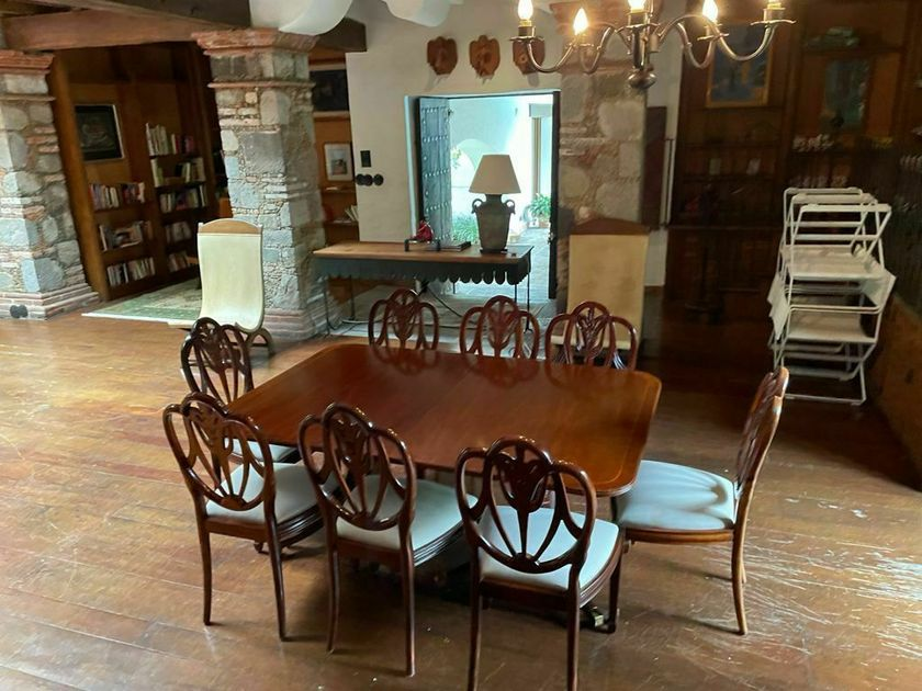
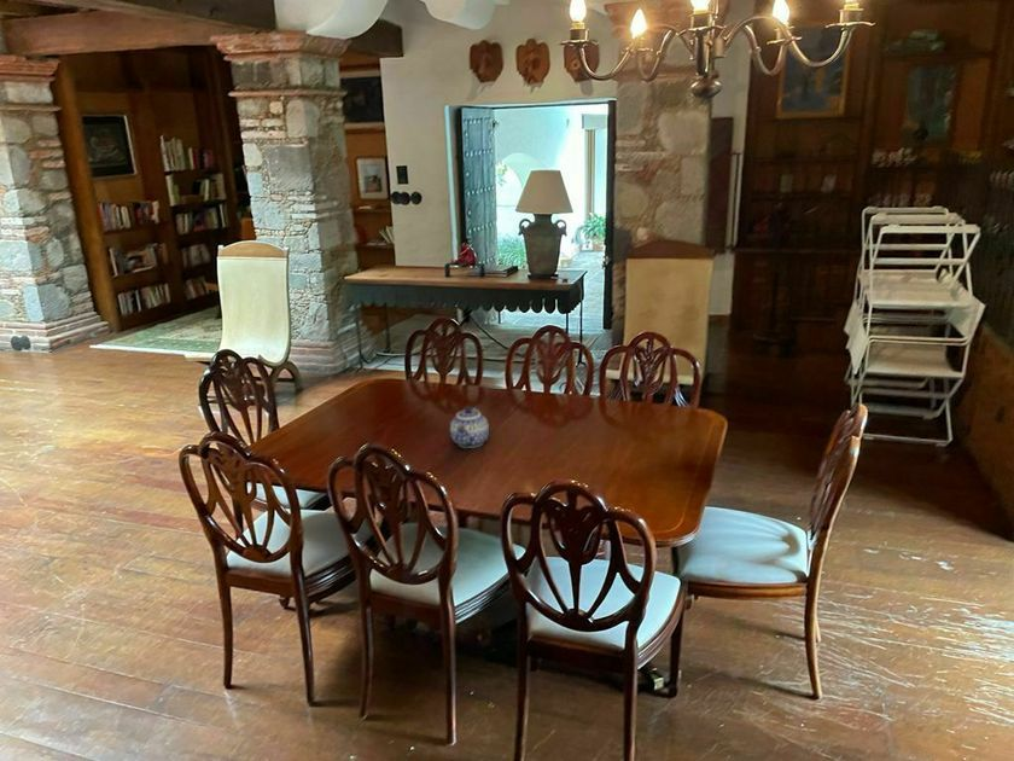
+ teapot [449,406,490,449]
